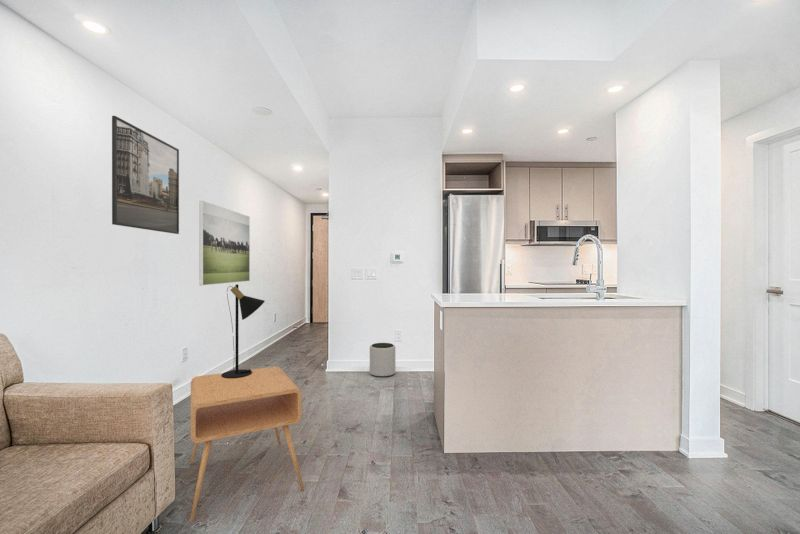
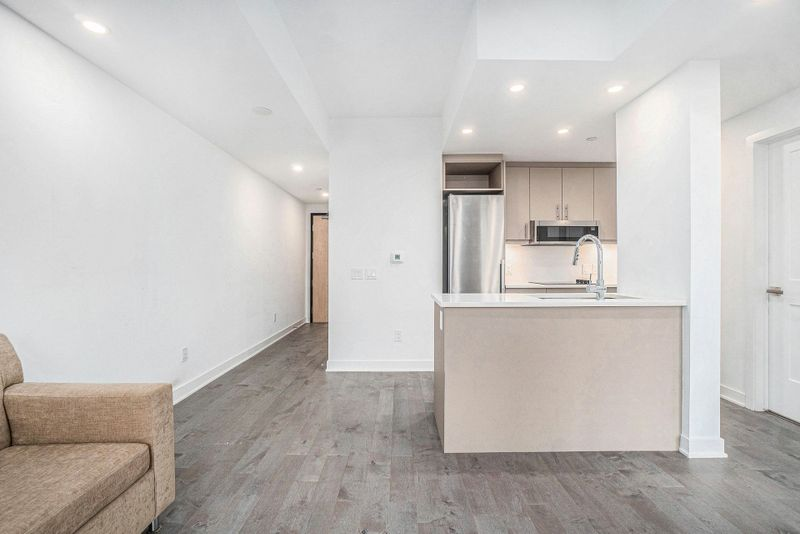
- table lamp [221,283,266,378]
- plant pot [369,342,396,378]
- side table [189,366,305,523]
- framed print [111,115,180,235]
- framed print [198,200,251,286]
